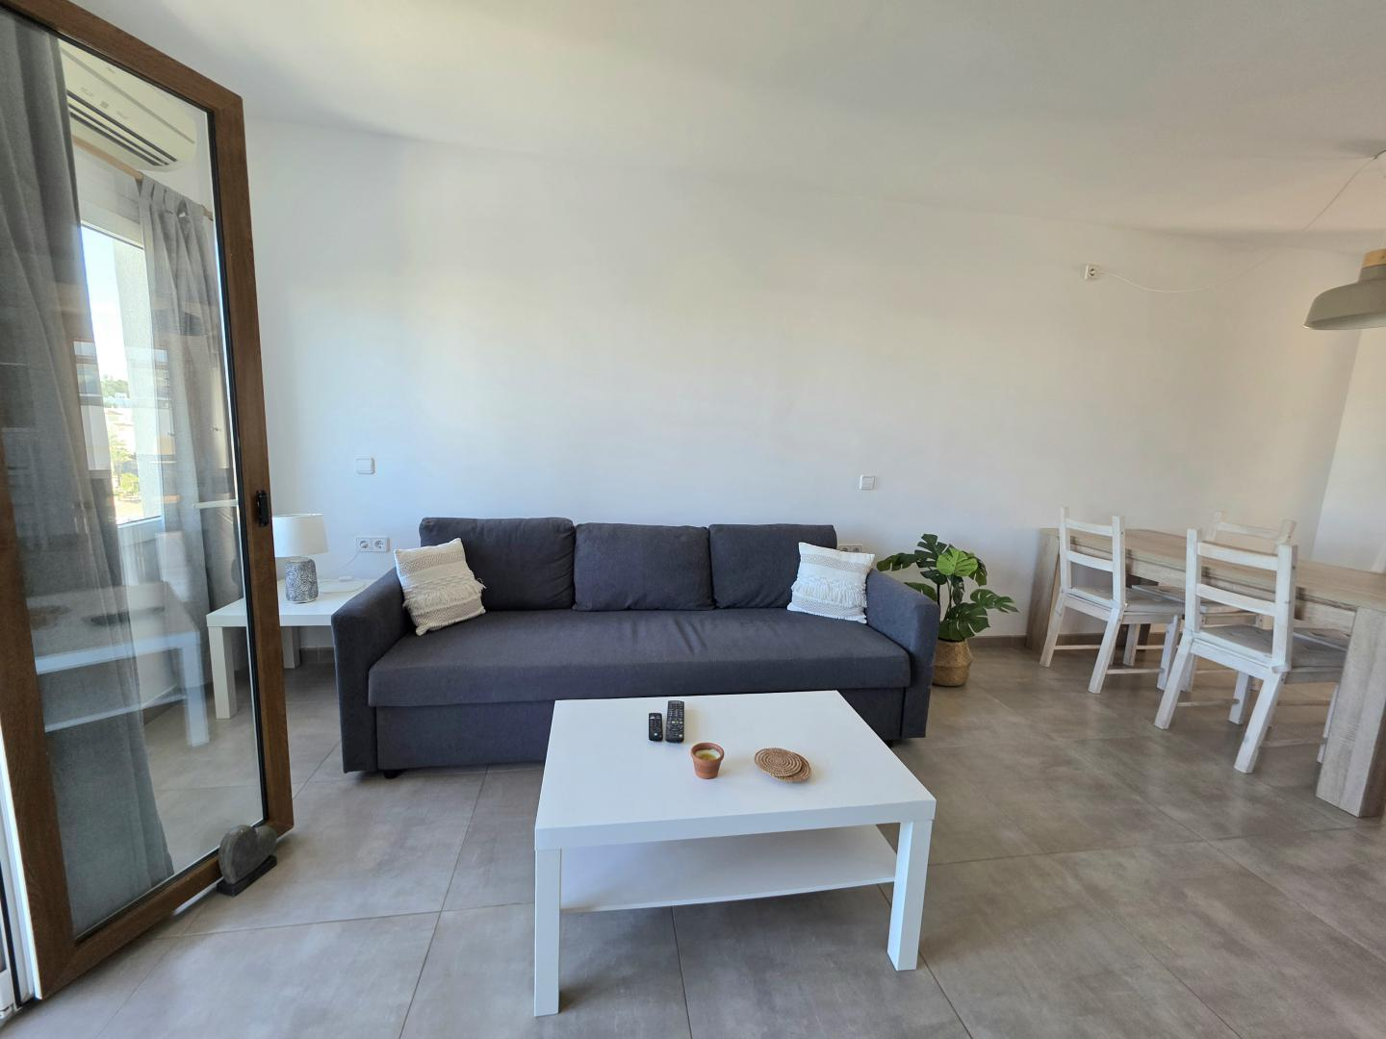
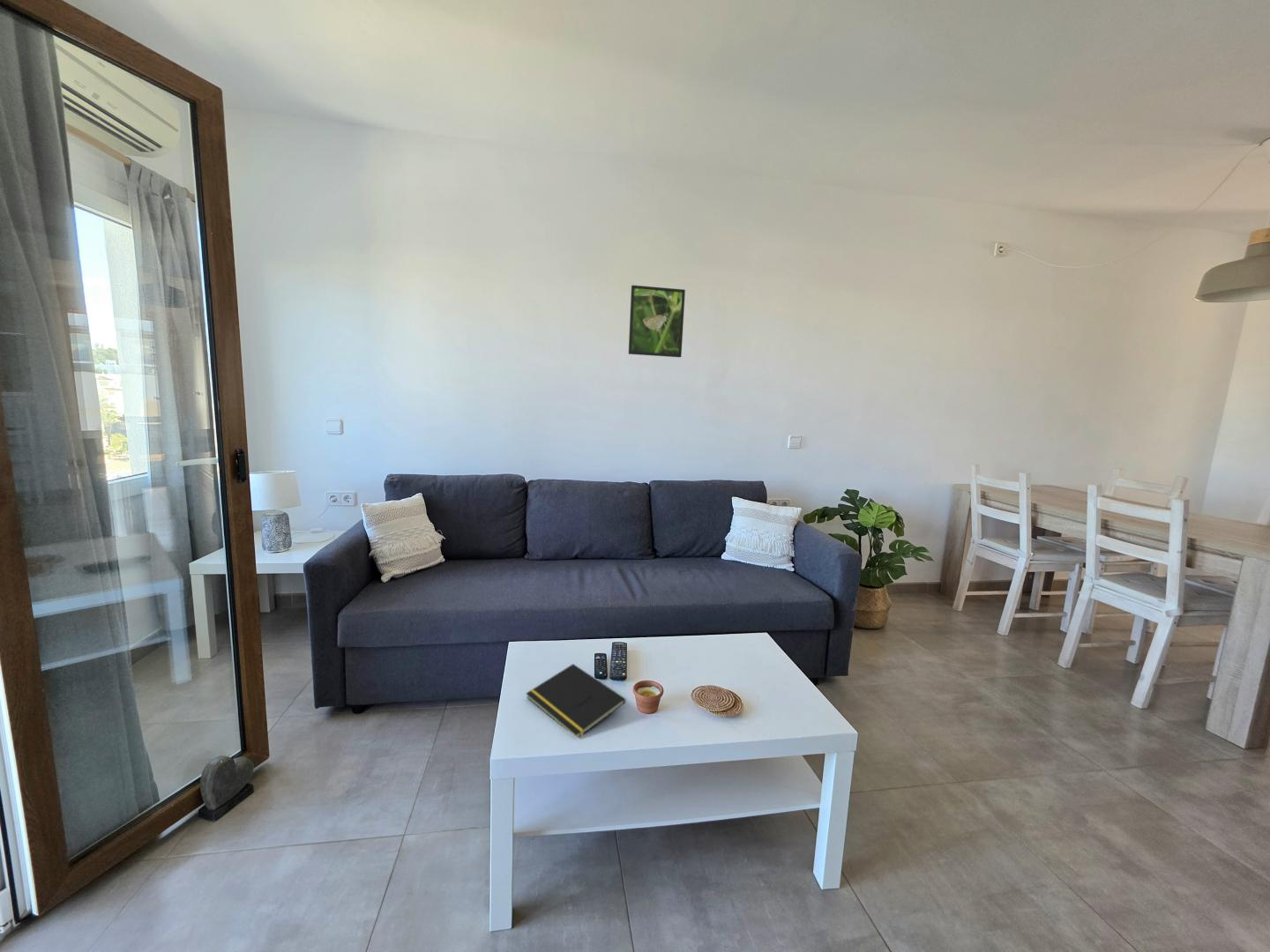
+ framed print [628,285,686,358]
+ notepad [525,663,627,738]
